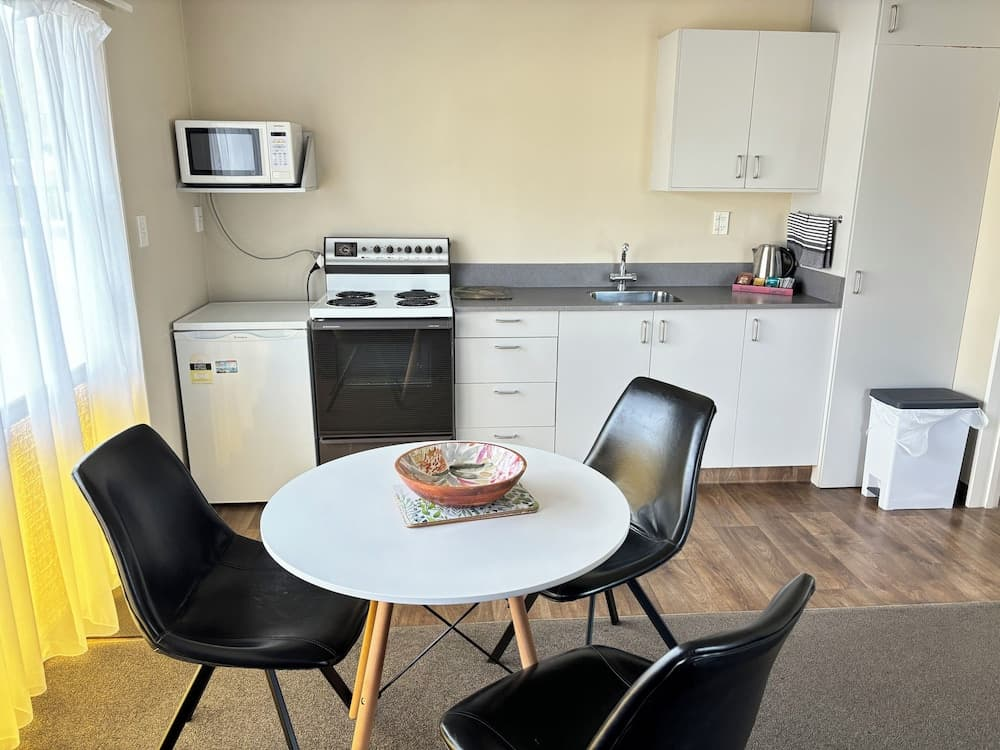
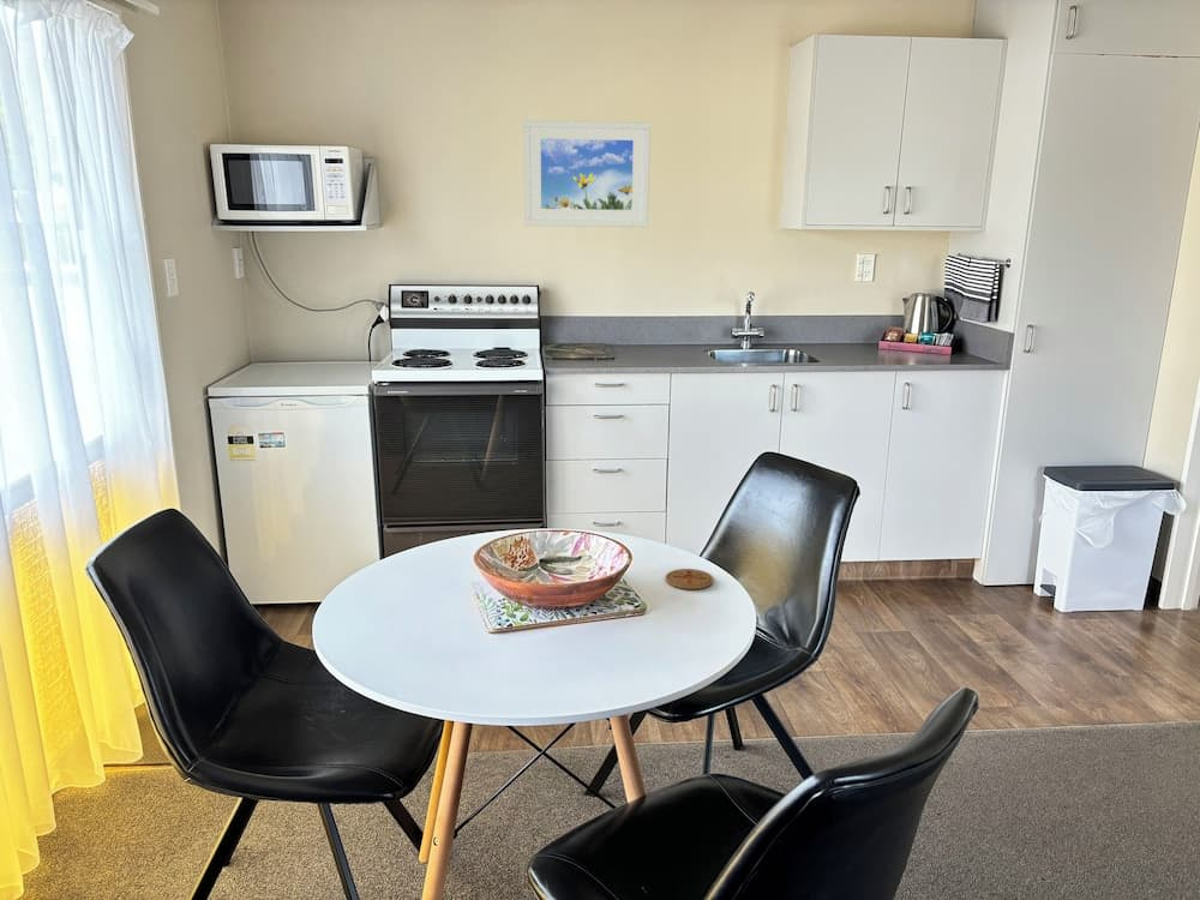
+ coaster [665,568,714,590]
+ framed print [522,119,652,228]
